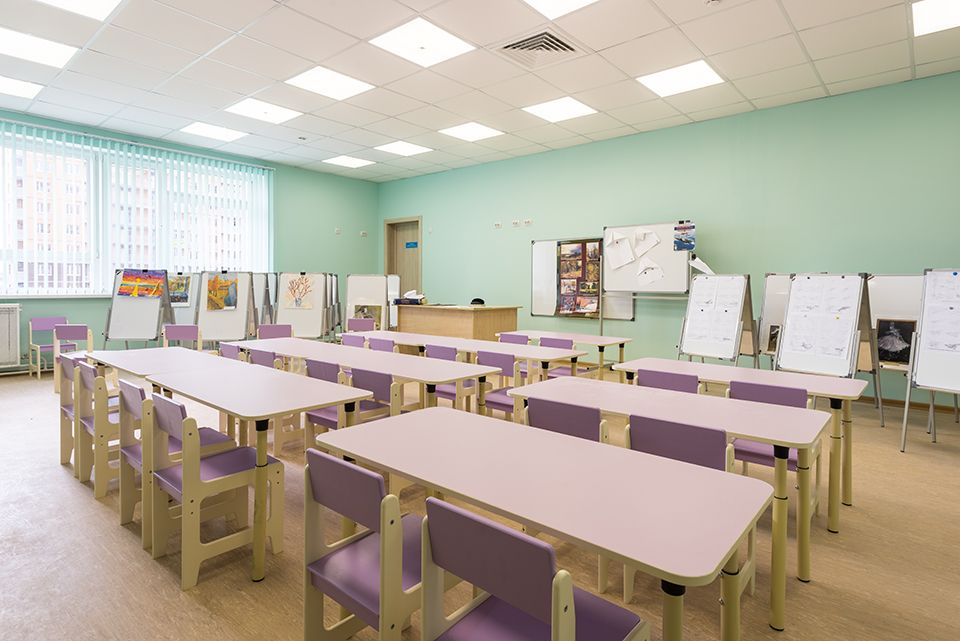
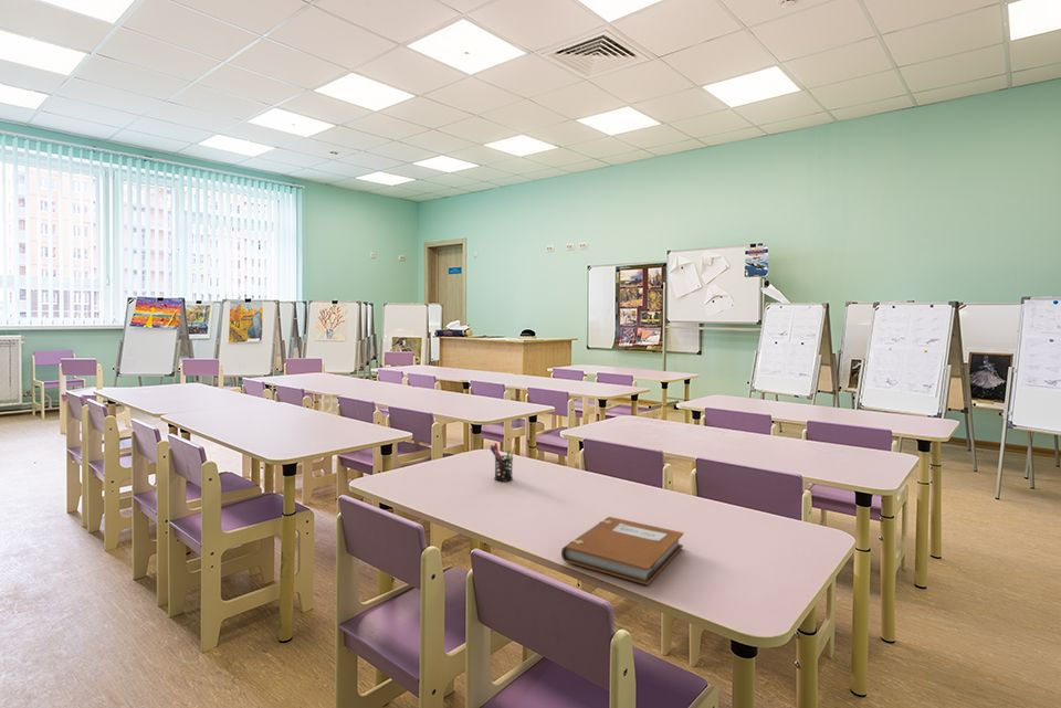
+ notebook [560,516,684,587]
+ pen holder [490,442,517,483]
